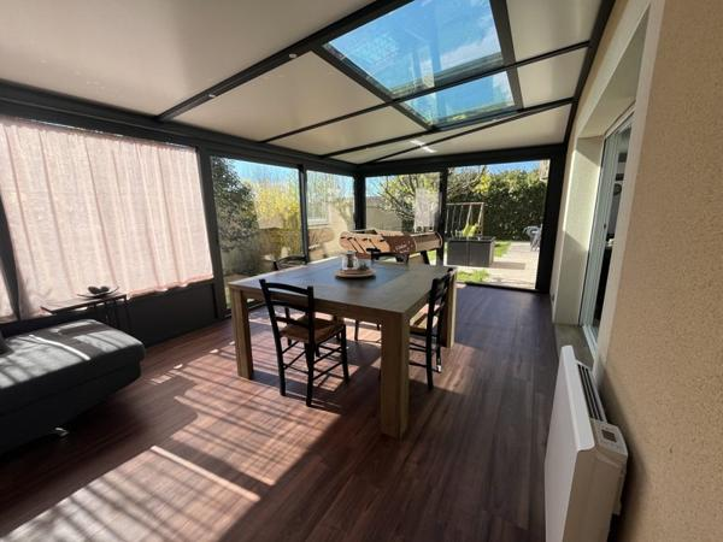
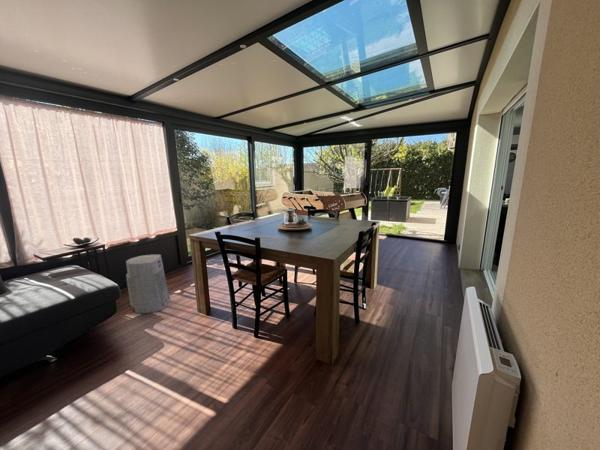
+ air purifier [125,254,171,314]
